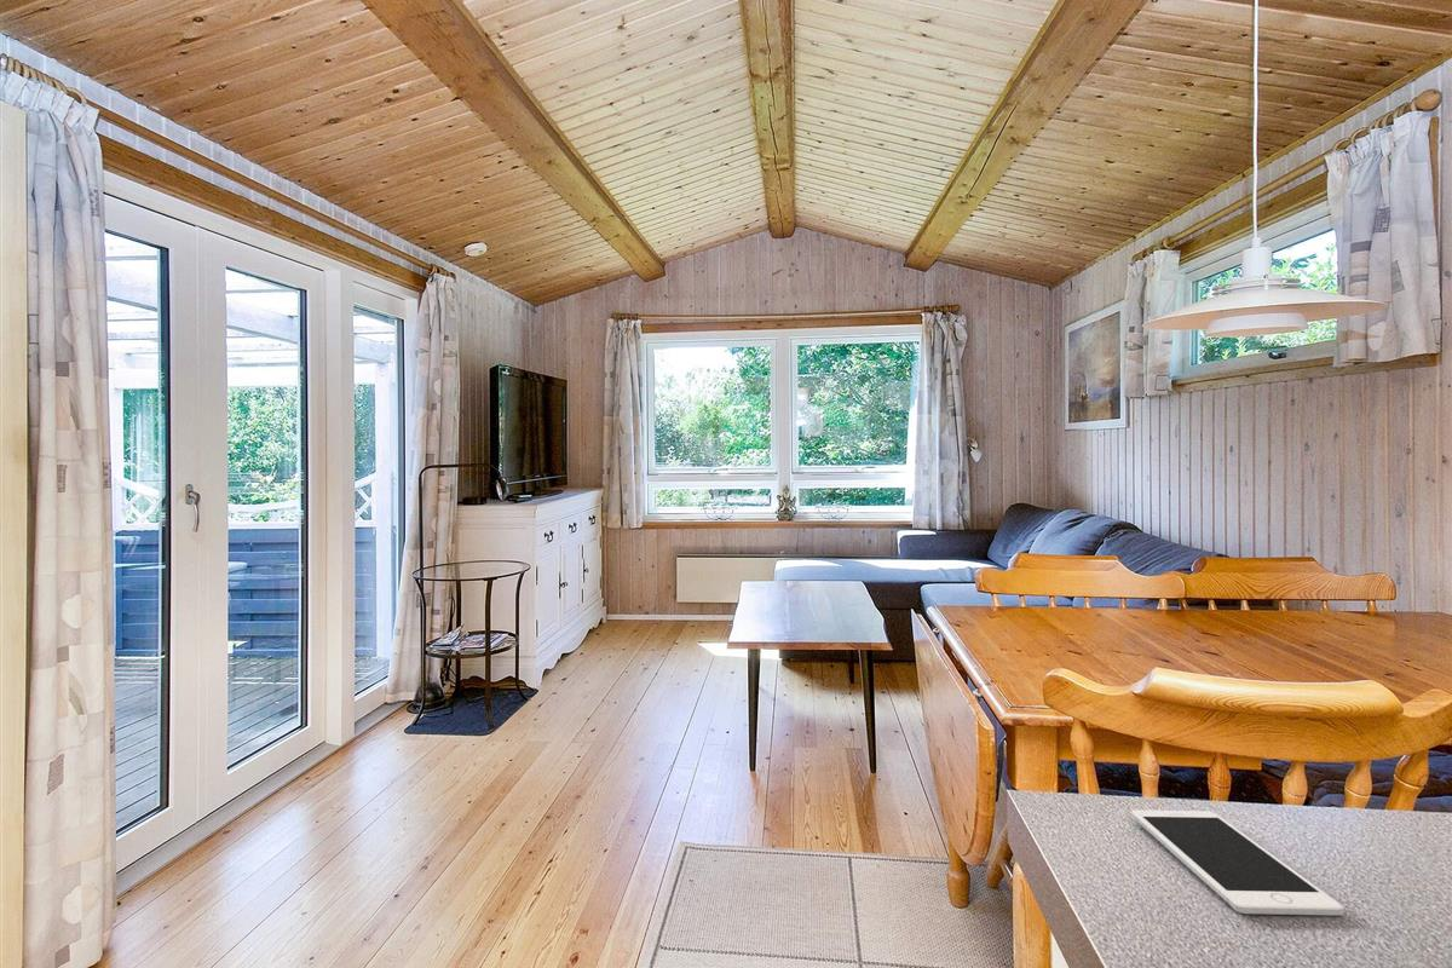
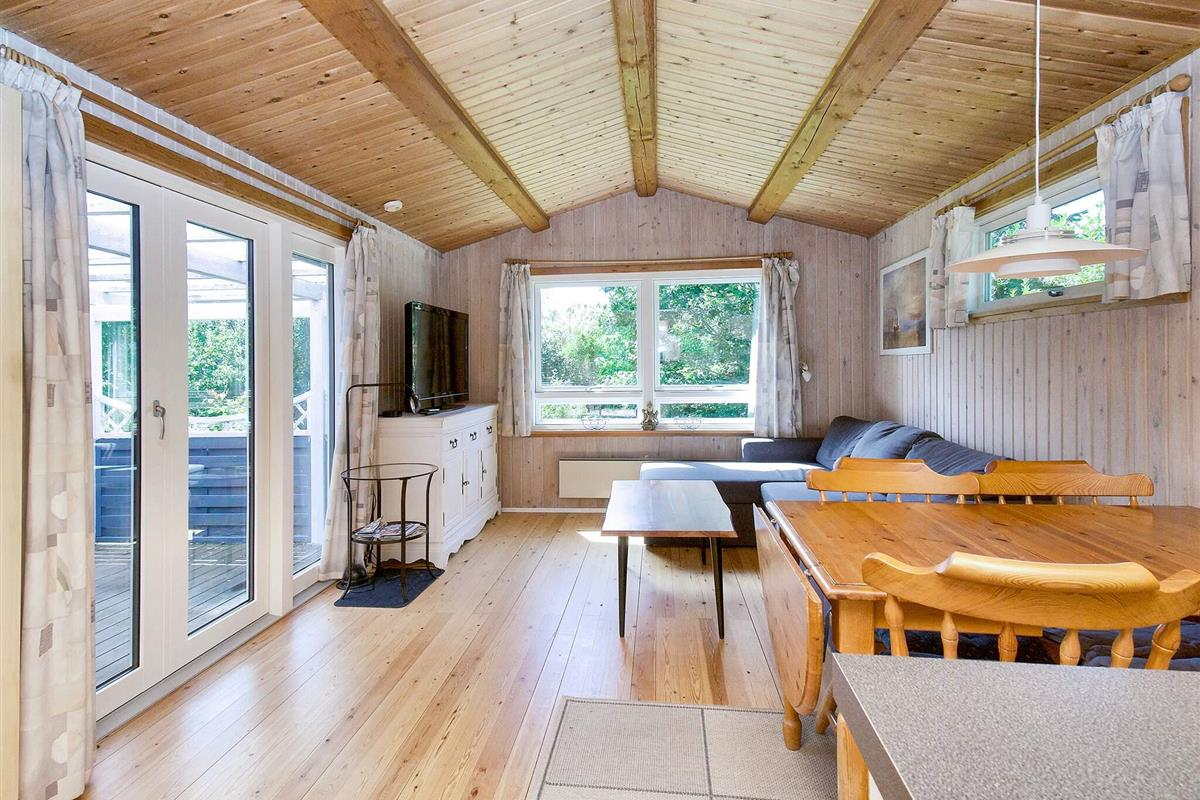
- cell phone [1130,809,1344,917]
